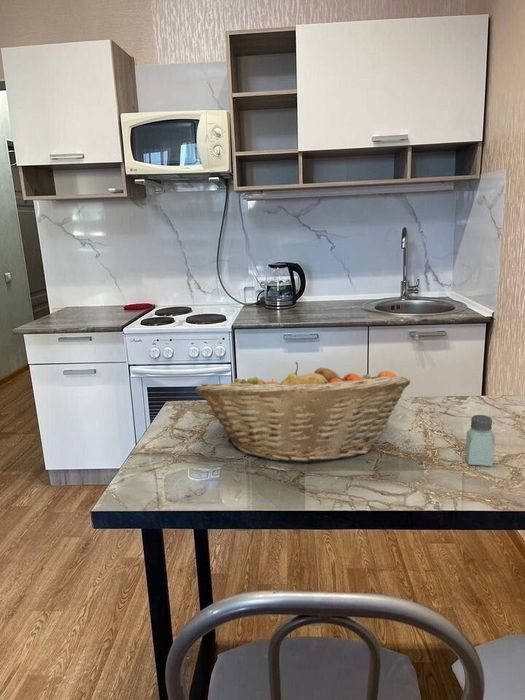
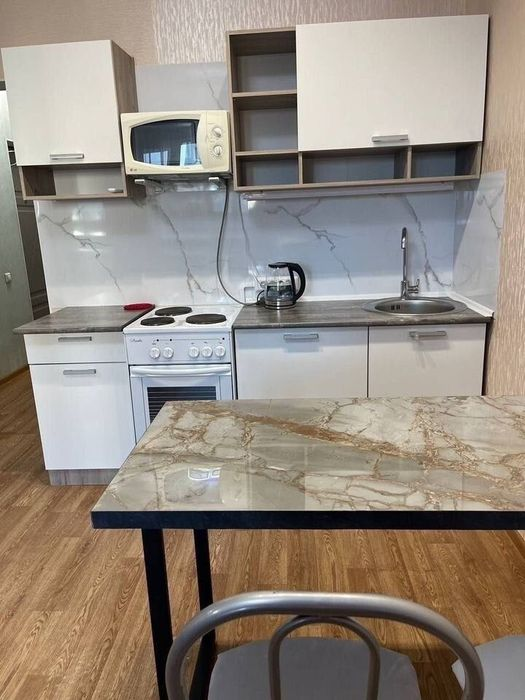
- fruit basket [194,361,411,464]
- saltshaker [464,414,496,467]
